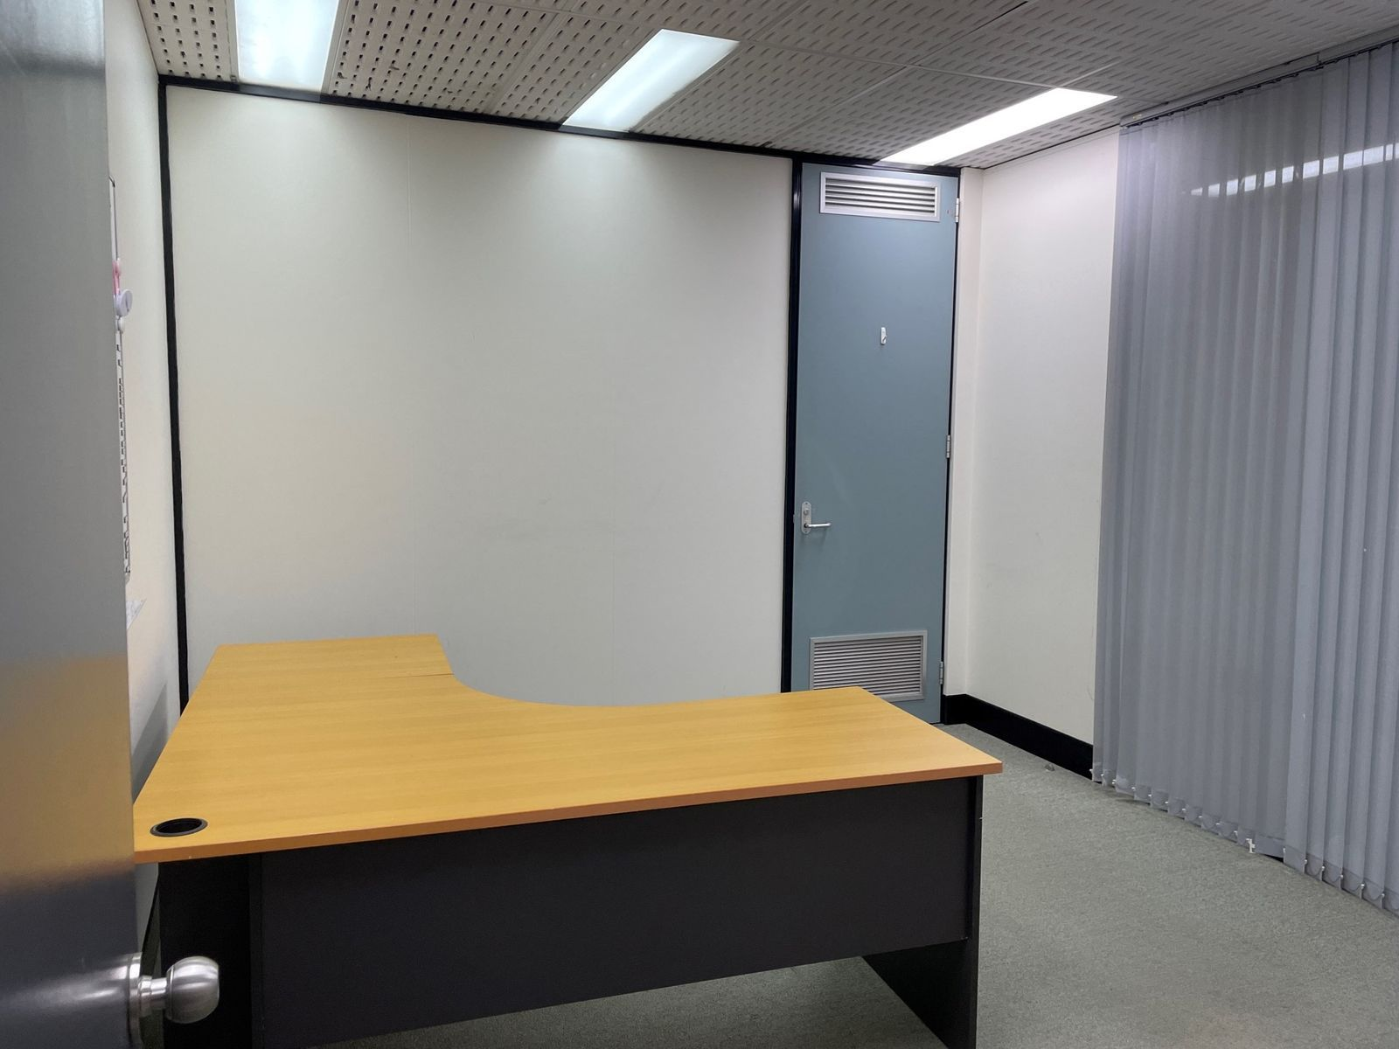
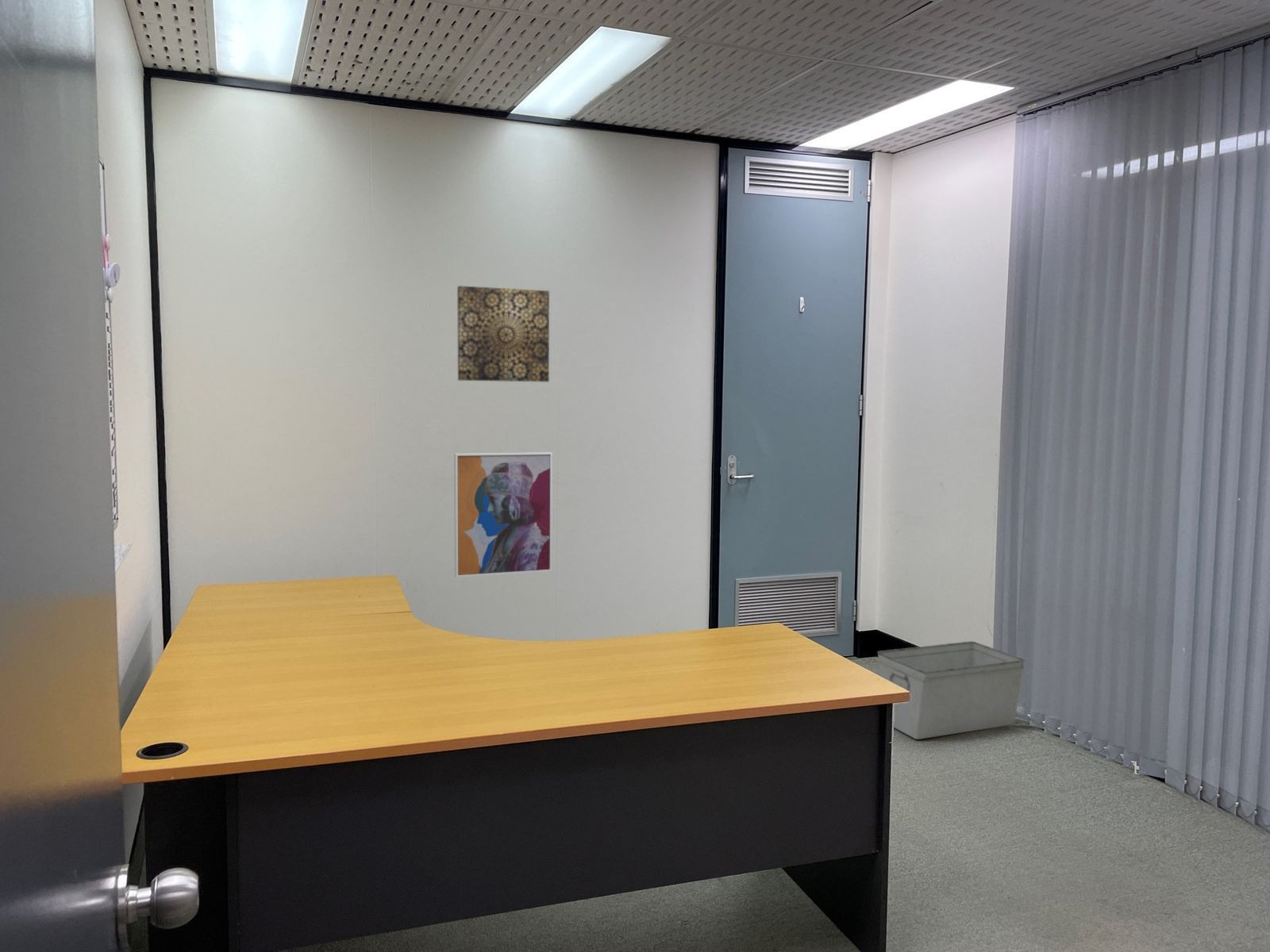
+ wall art [453,451,553,578]
+ wall art [456,285,550,382]
+ storage bin [876,640,1026,740]
